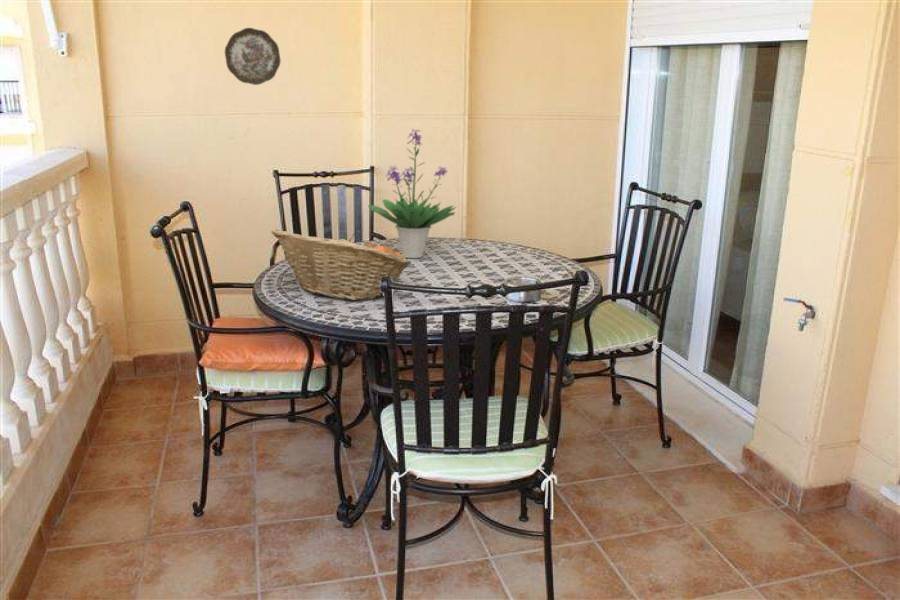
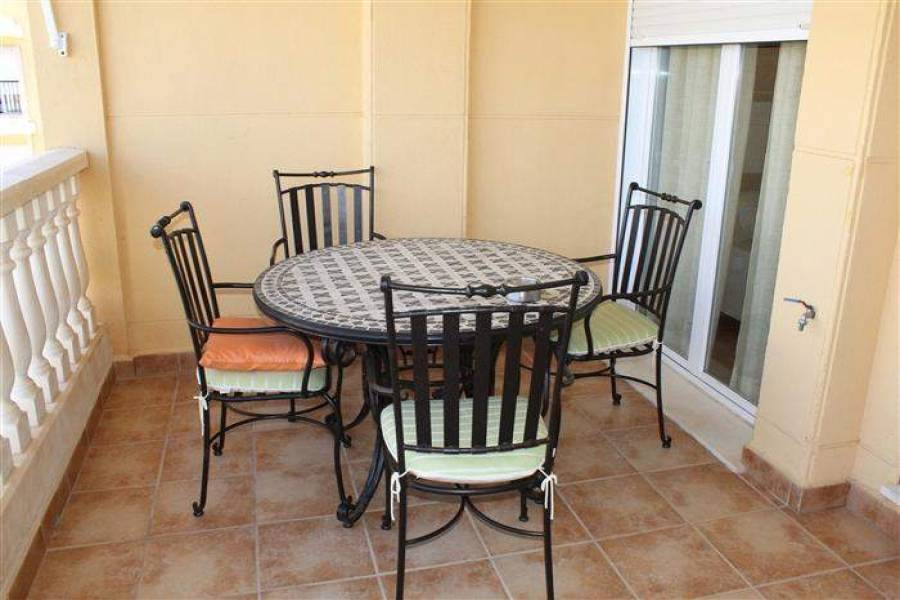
- fruit basket [270,228,412,301]
- decorative plate [224,27,282,86]
- potted plant [367,128,457,259]
